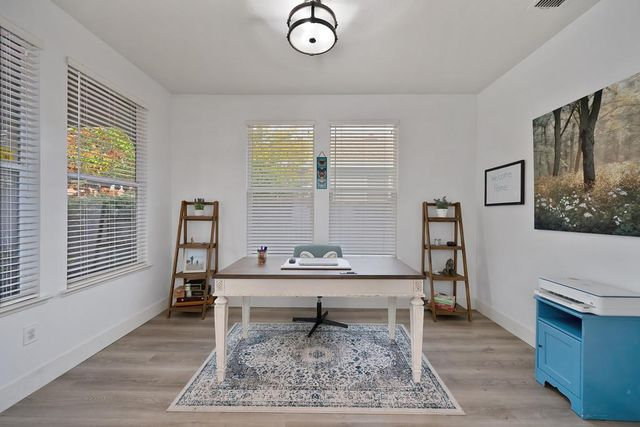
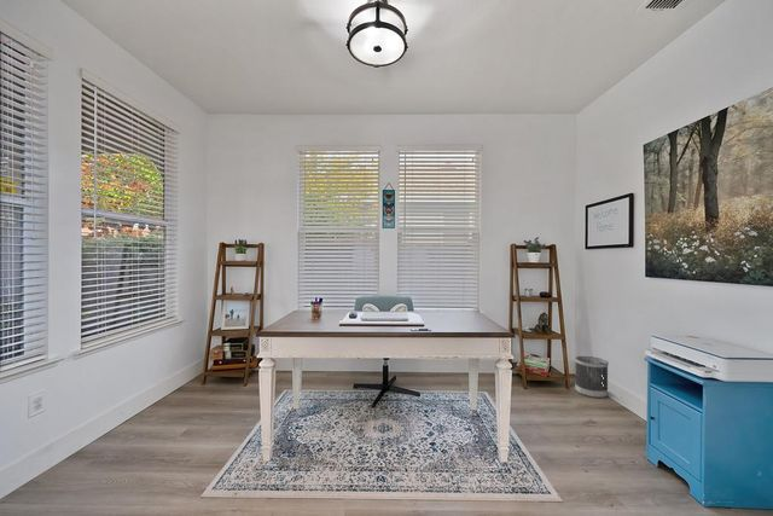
+ wastebasket [574,355,610,399]
